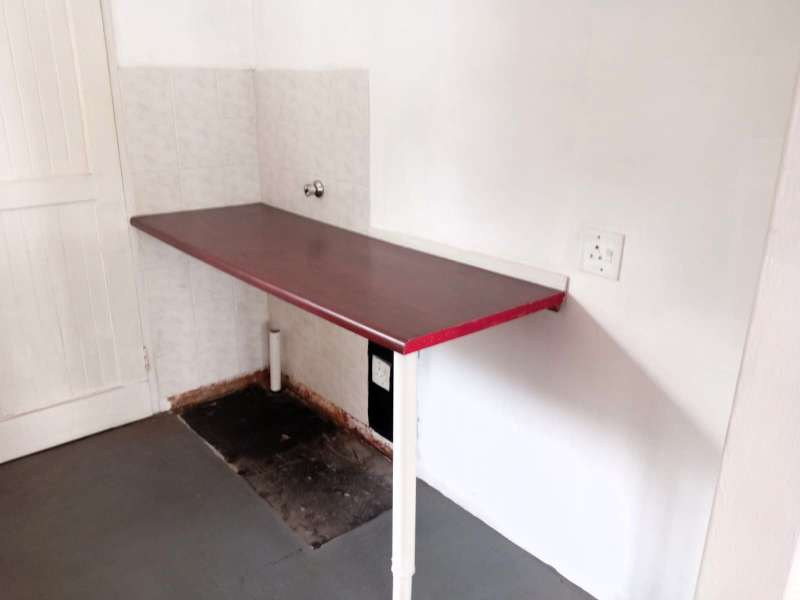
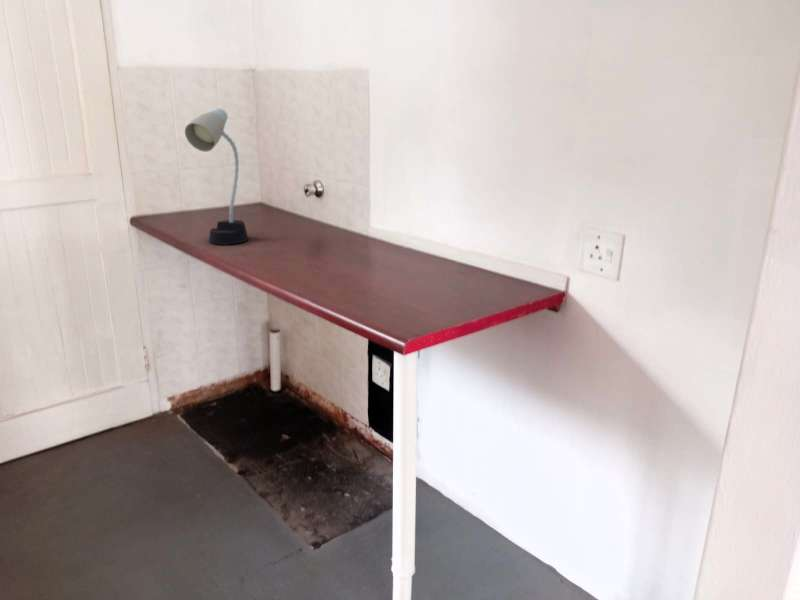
+ desk lamp [184,107,250,246]
